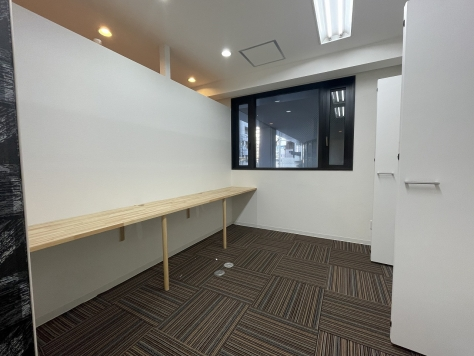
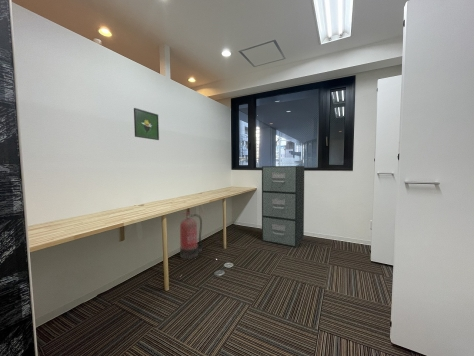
+ fire extinguisher [179,212,203,260]
+ filing cabinet [261,165,305,248]
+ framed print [133,107,160,141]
